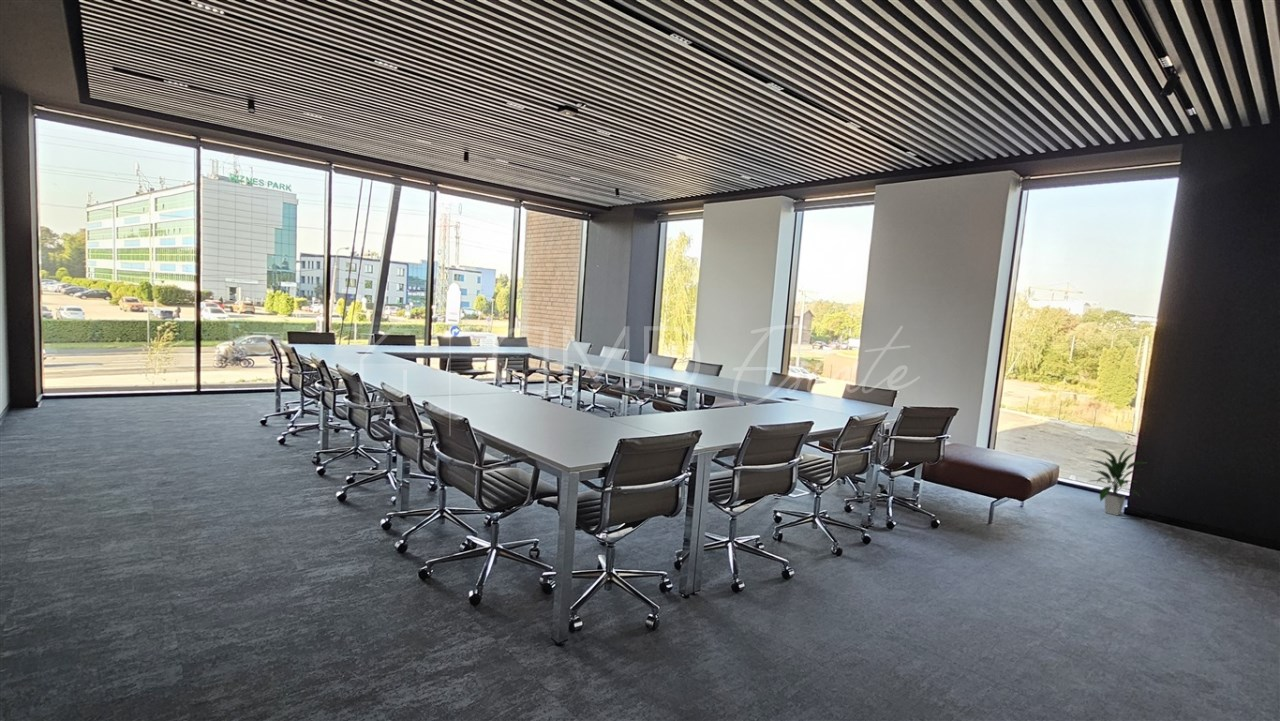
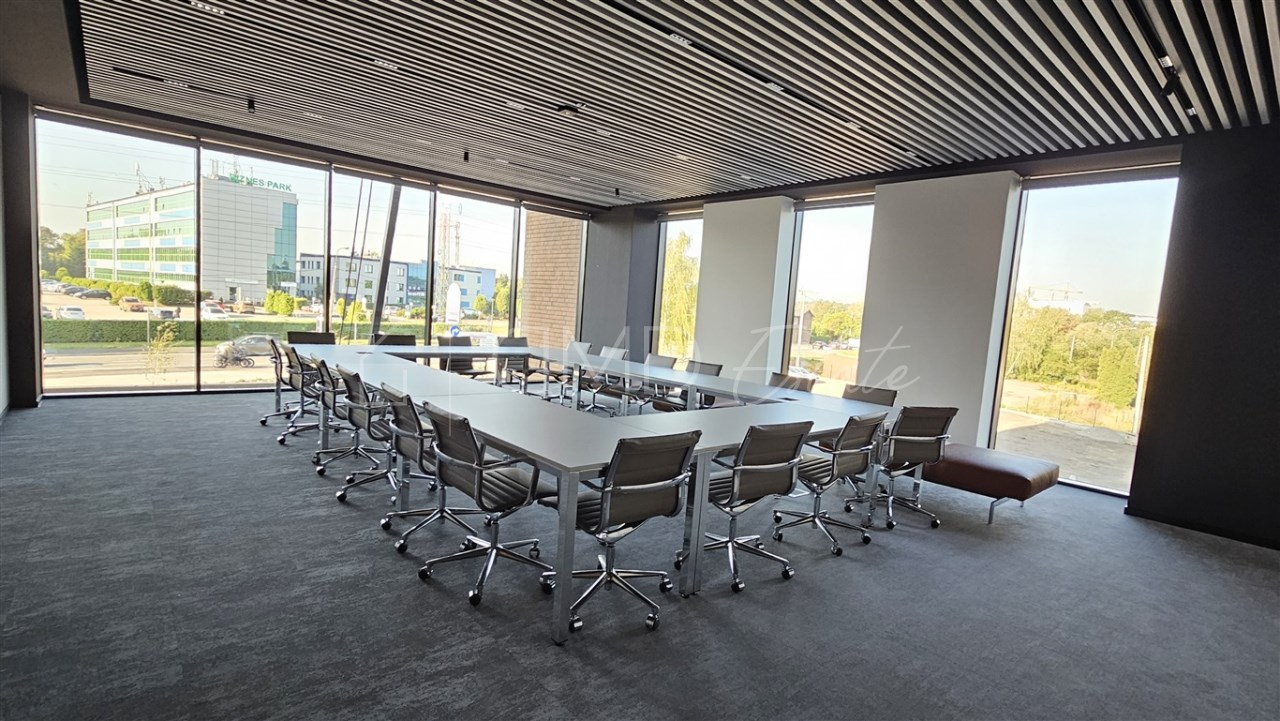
- indoor plant [1085,446,1150,517]
